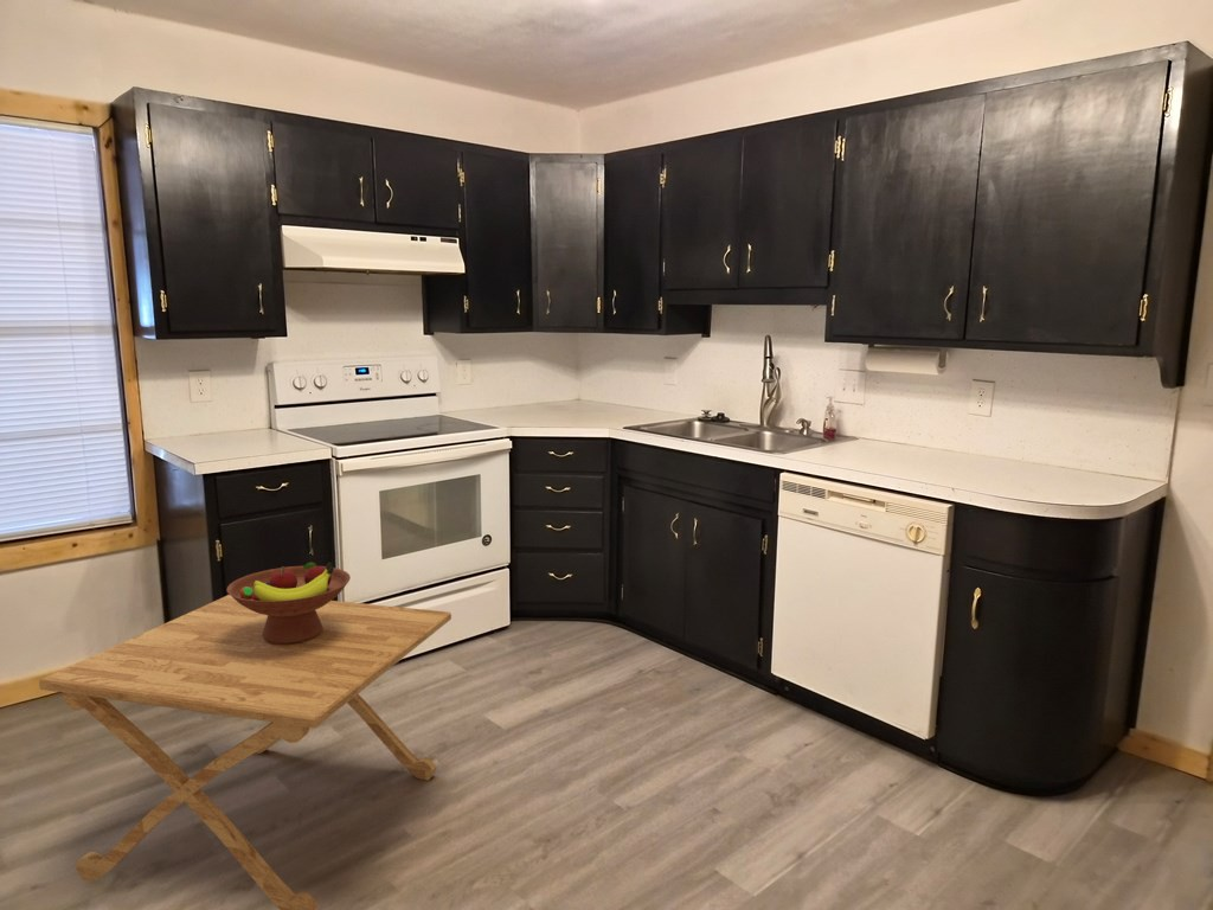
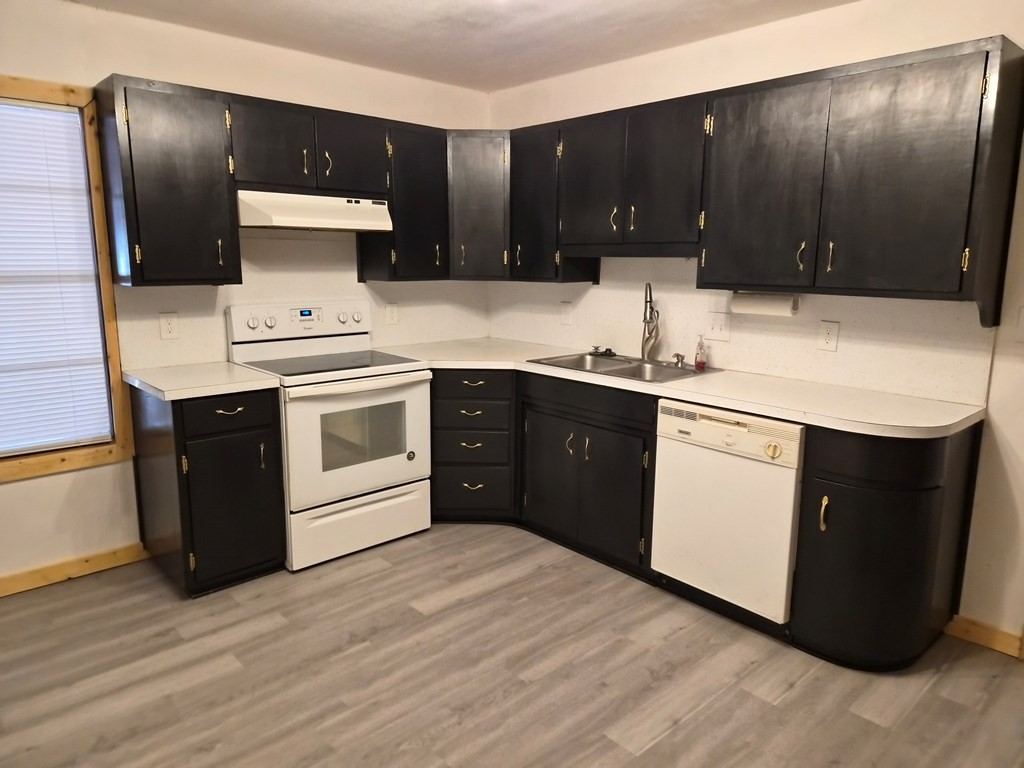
- fruit bowl [226,560,352,645]
- side table [38,594,453,910]
